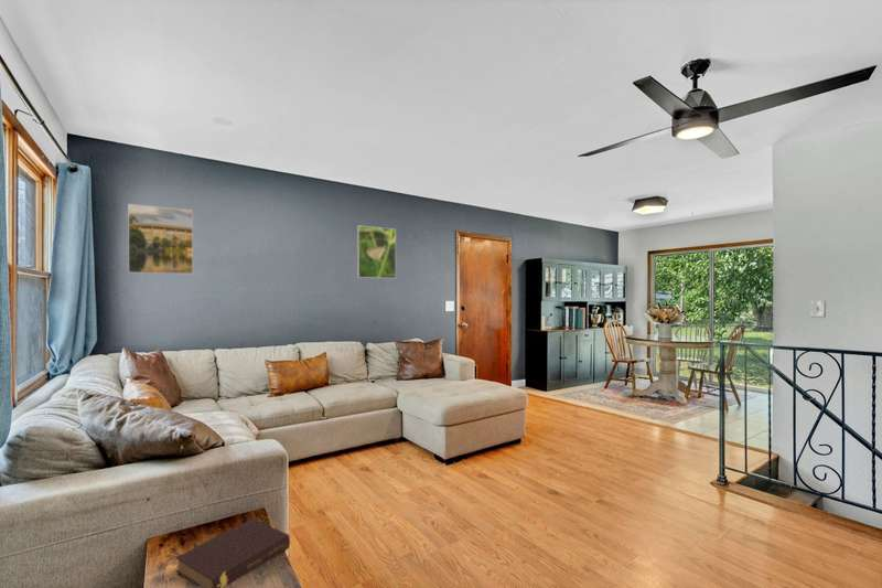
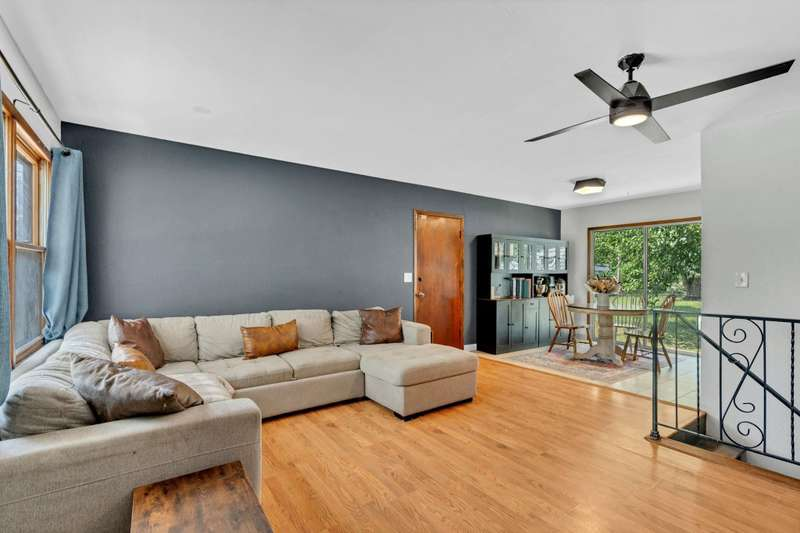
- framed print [356,224,397,279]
- book [174,517,291,588]
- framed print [127,203,194,275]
